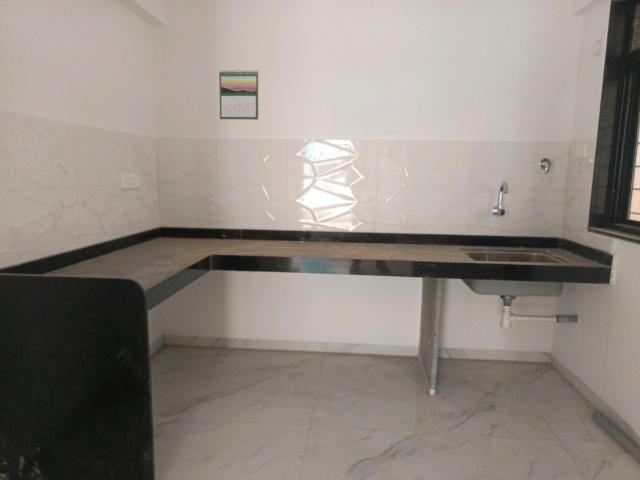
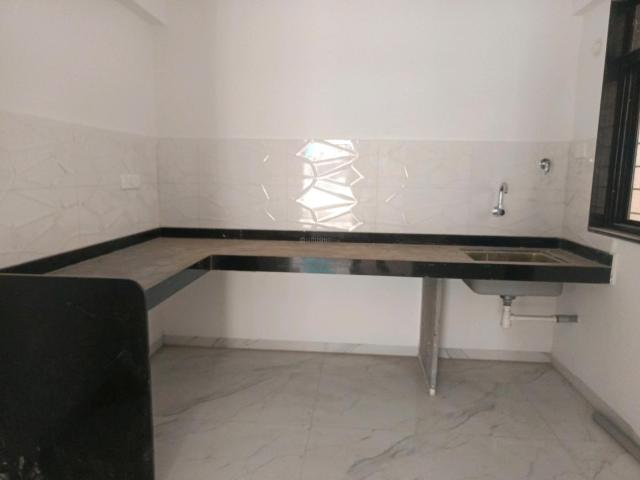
- calendar [218,69,259,121]
